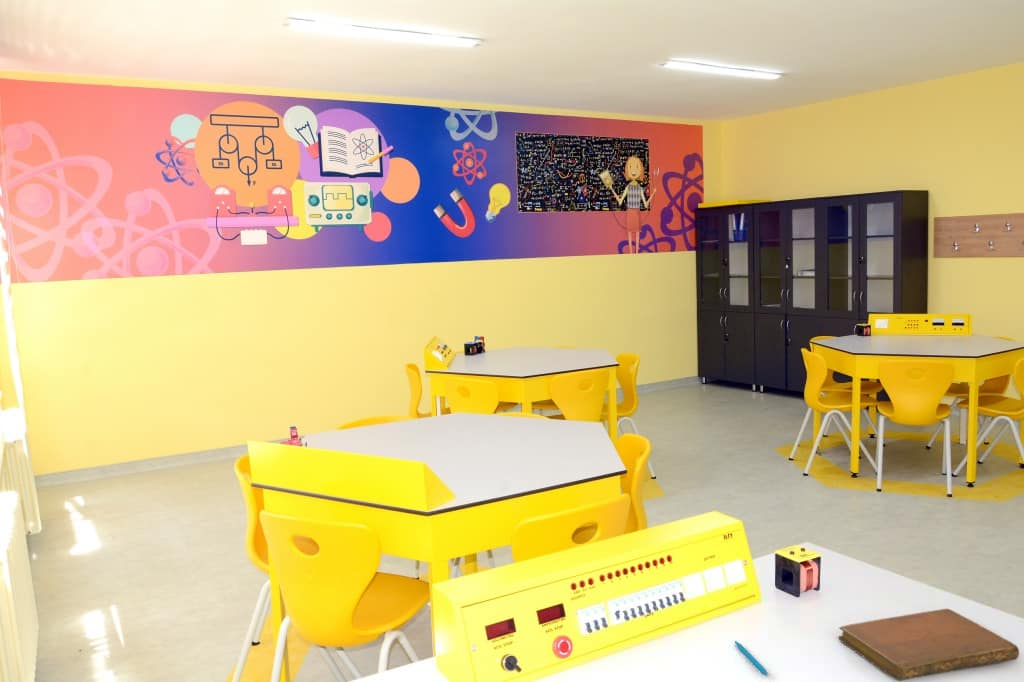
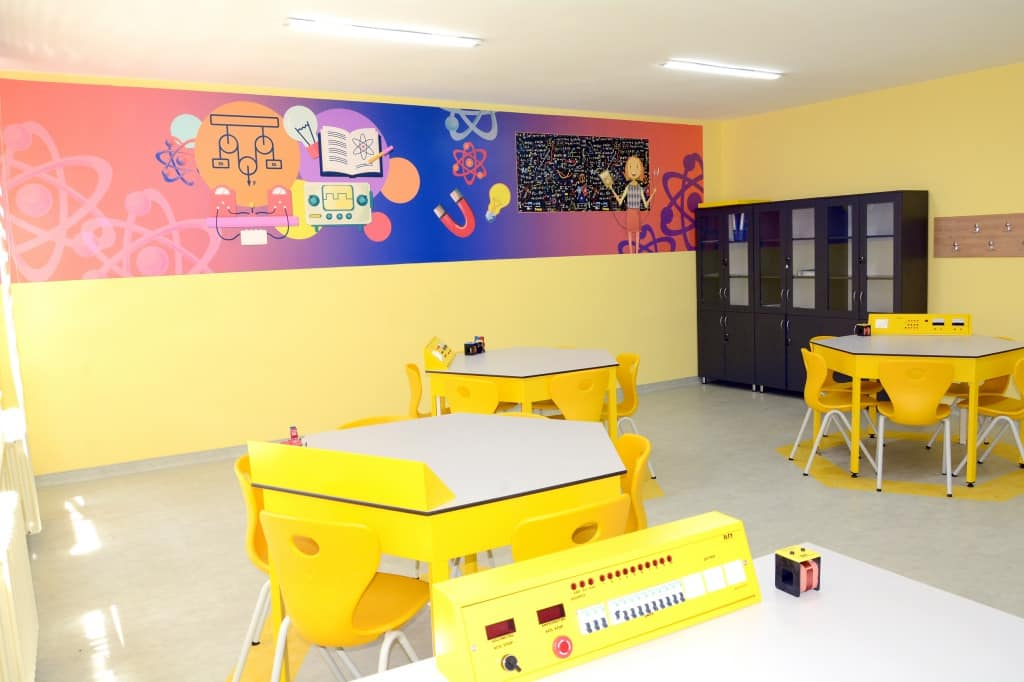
- notebook [837,608,1020,682]
- pen [734,640,769,677]
